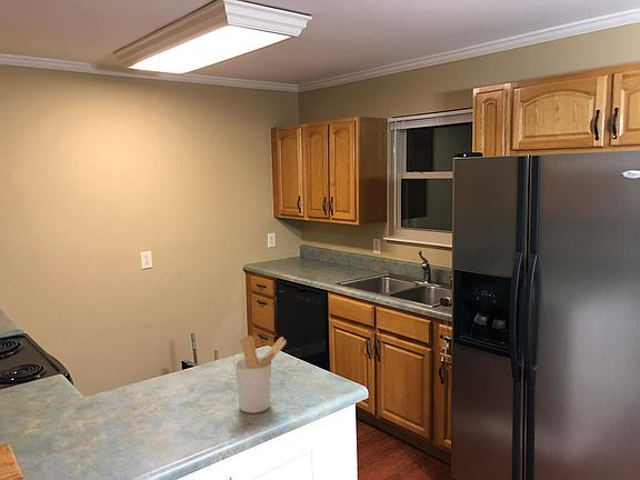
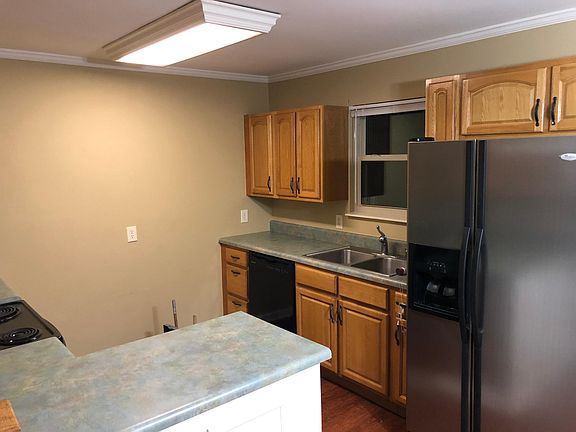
- utensil holder [234,334,288,414]
